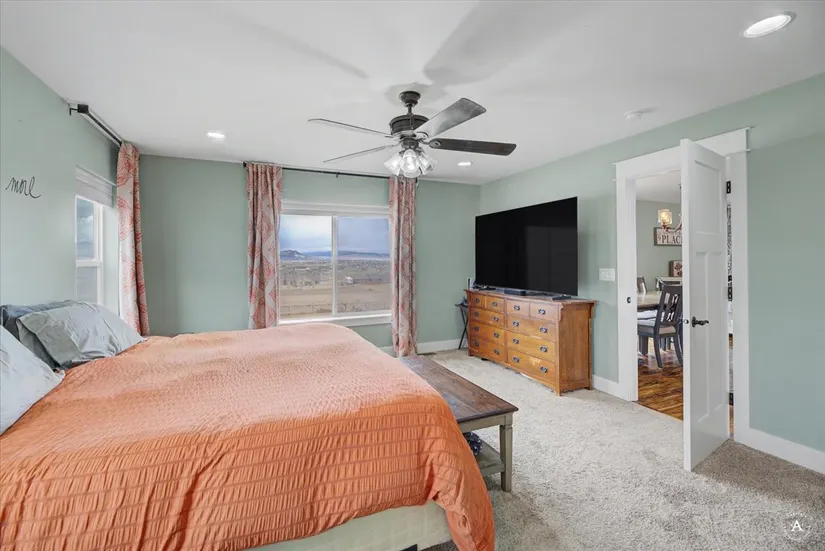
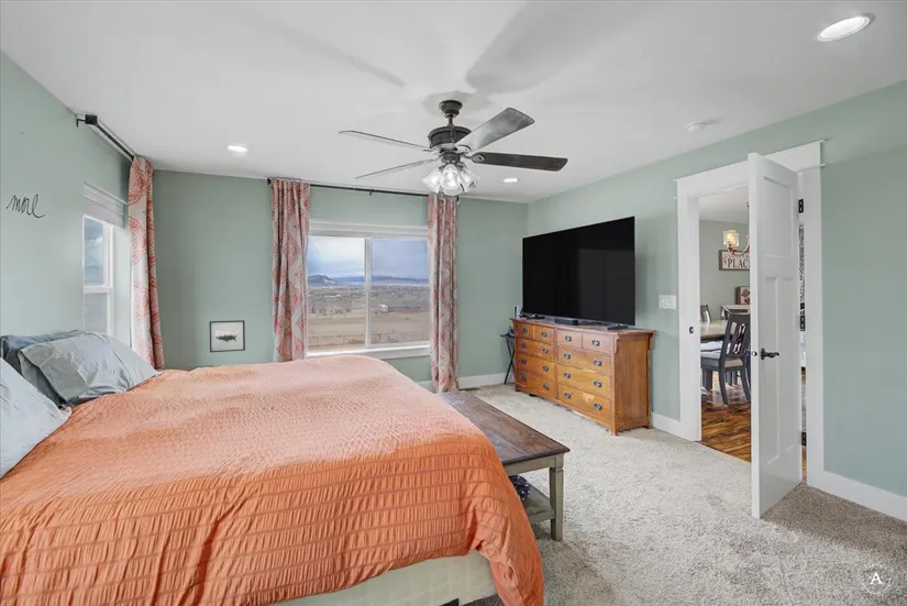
+ wall art [209,319,246,353]
